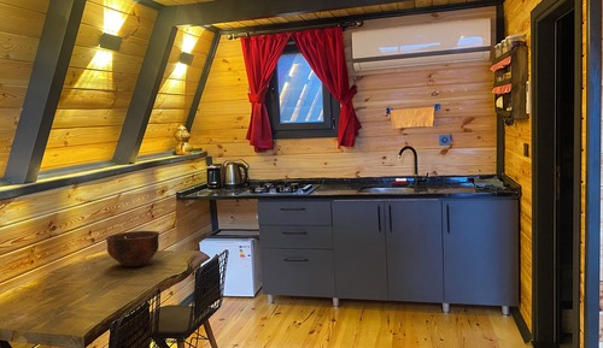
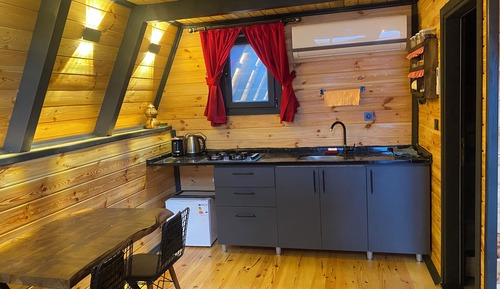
- bowl [105,230,160,267]
